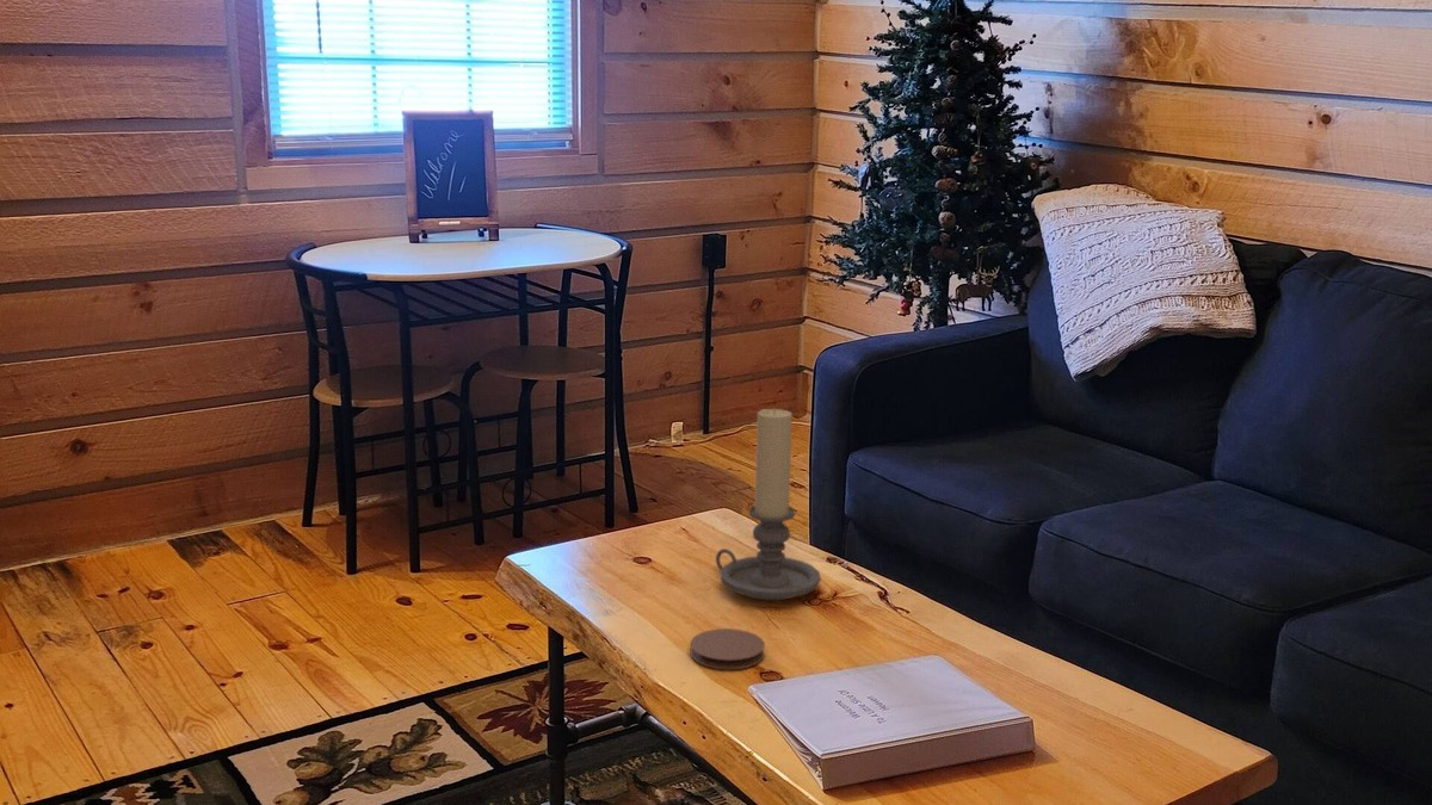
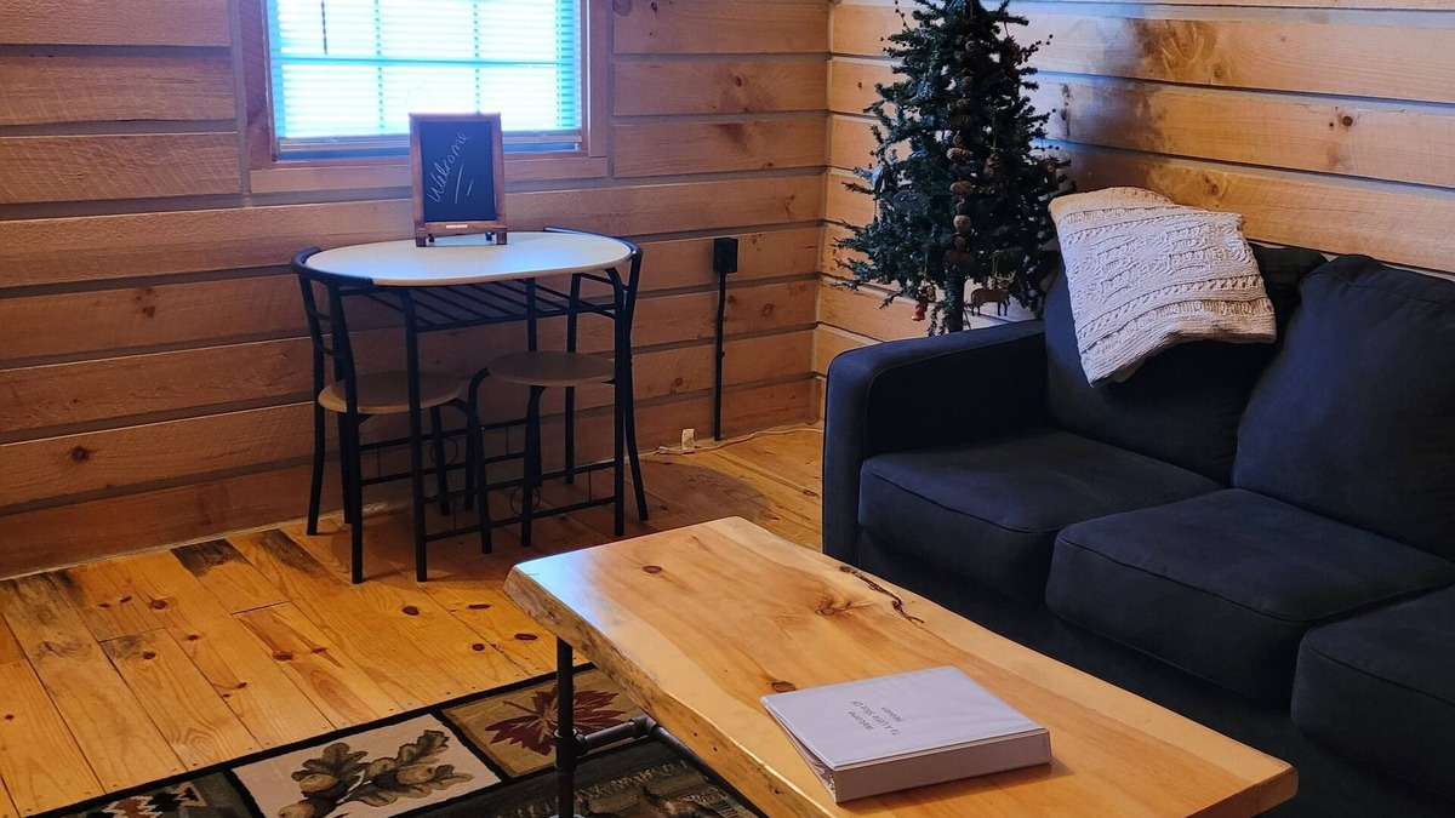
- coaster [690,627,766,670]
- candle holder [715,407,822,602]
